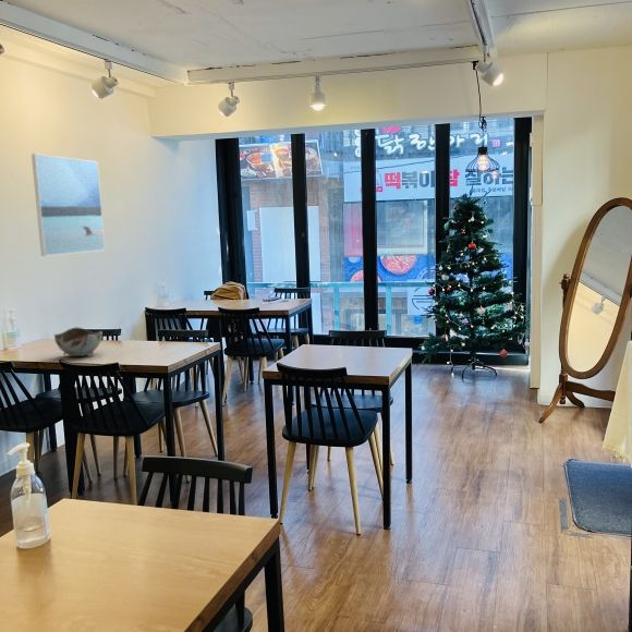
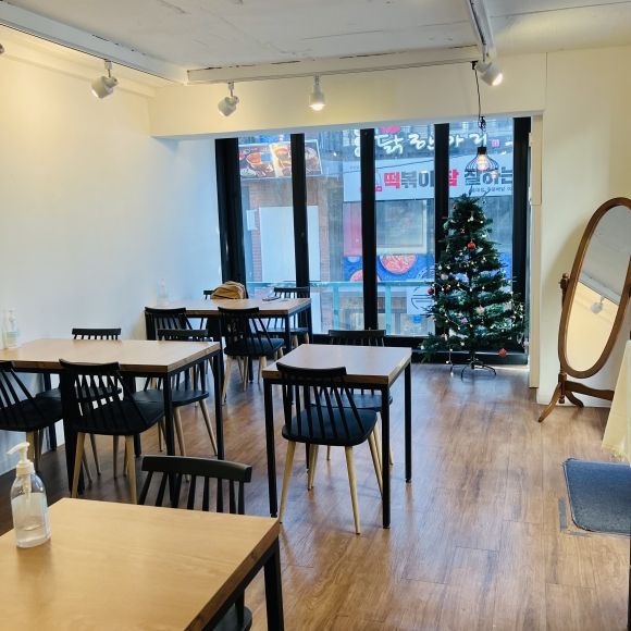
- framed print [31,153,106,257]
- bowl [53,326,104,357]
